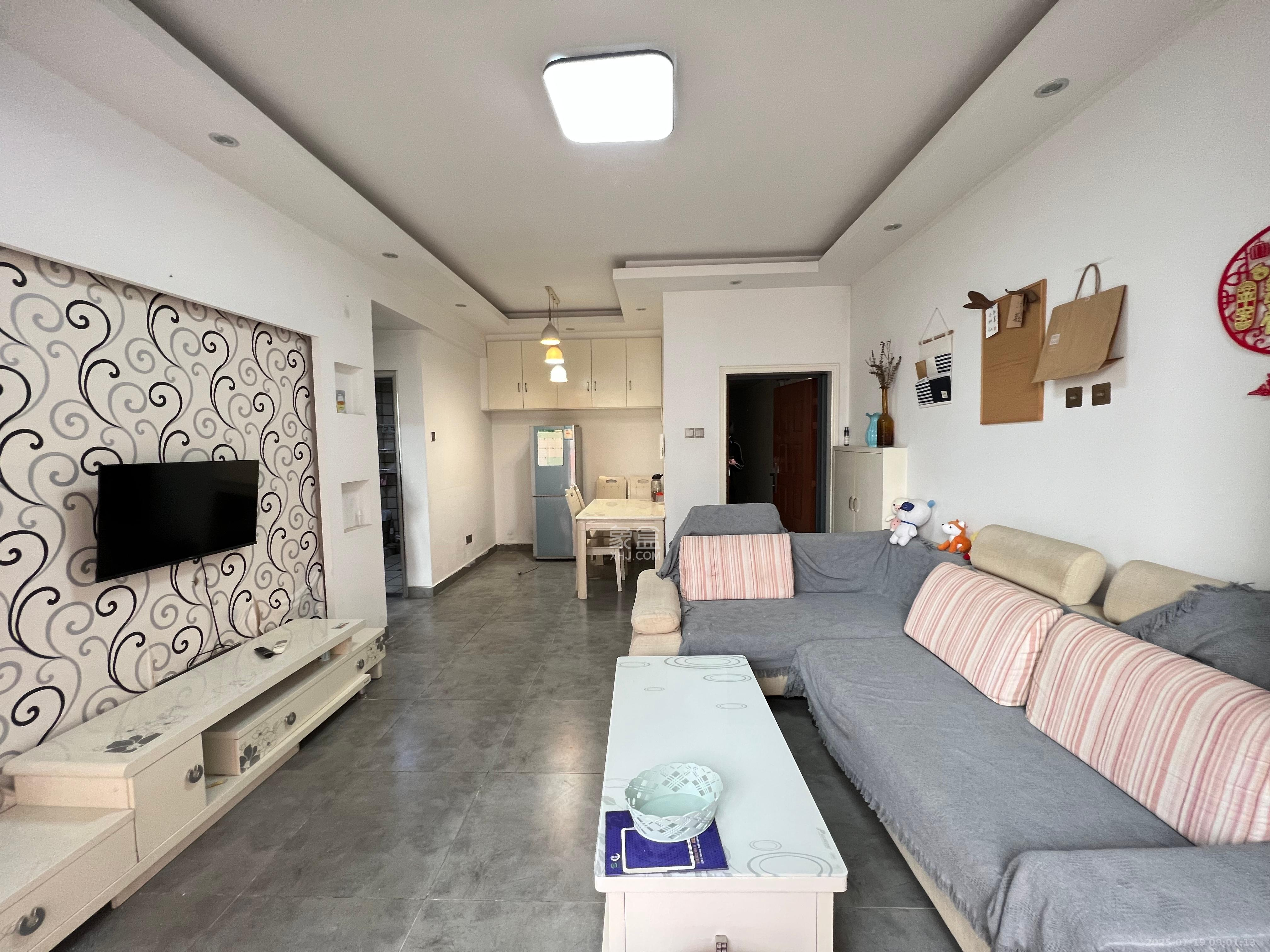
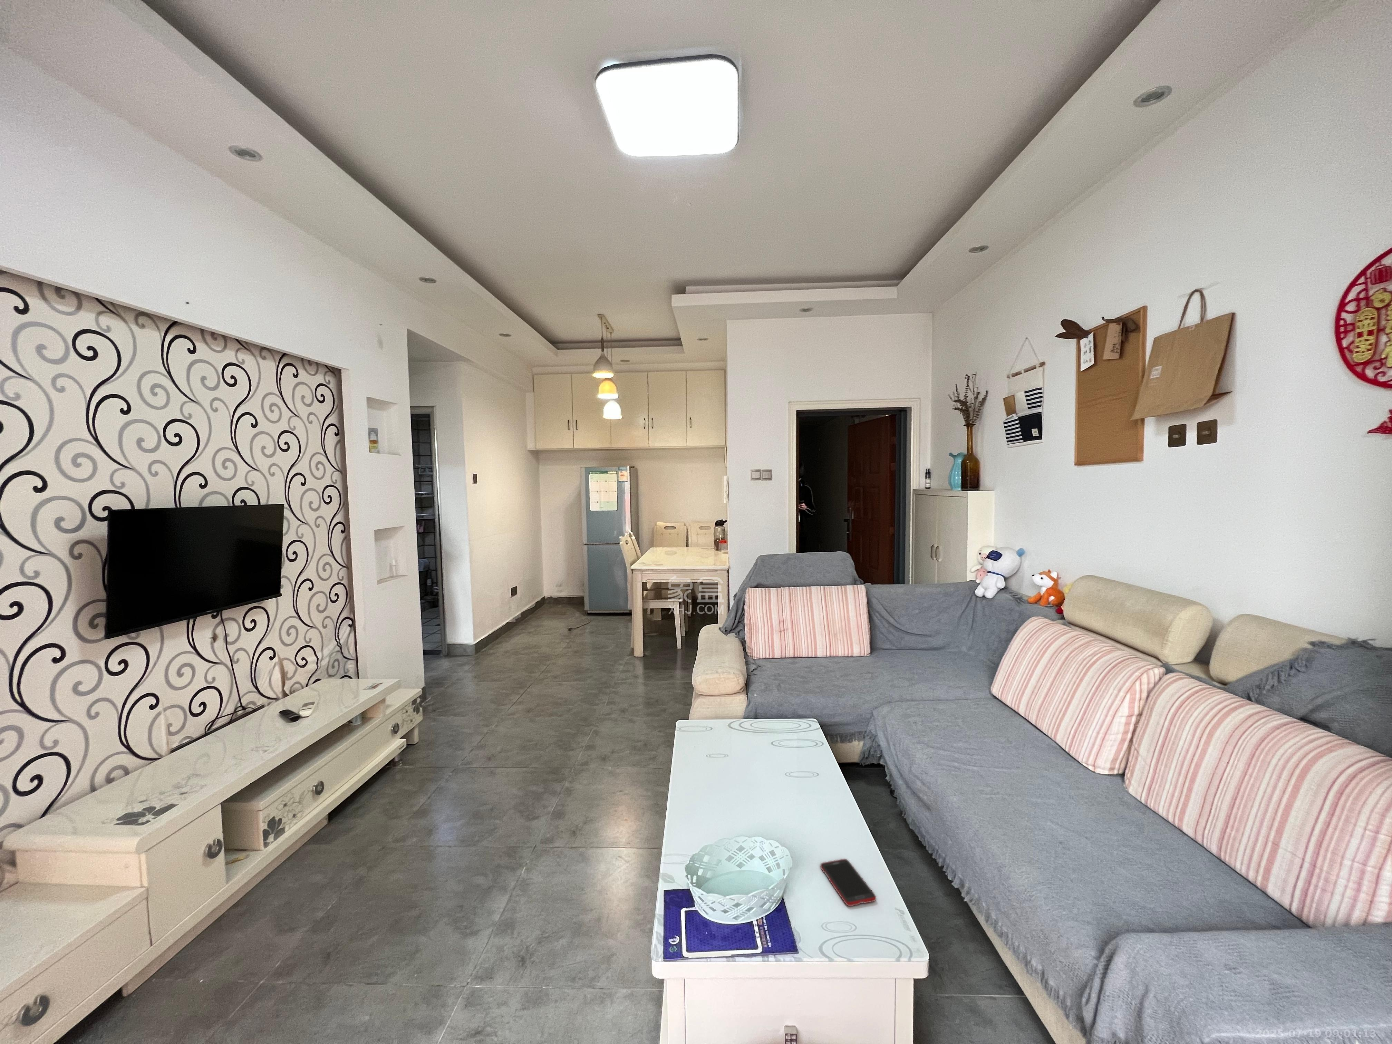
+ cell phone [820,859,877,906]
